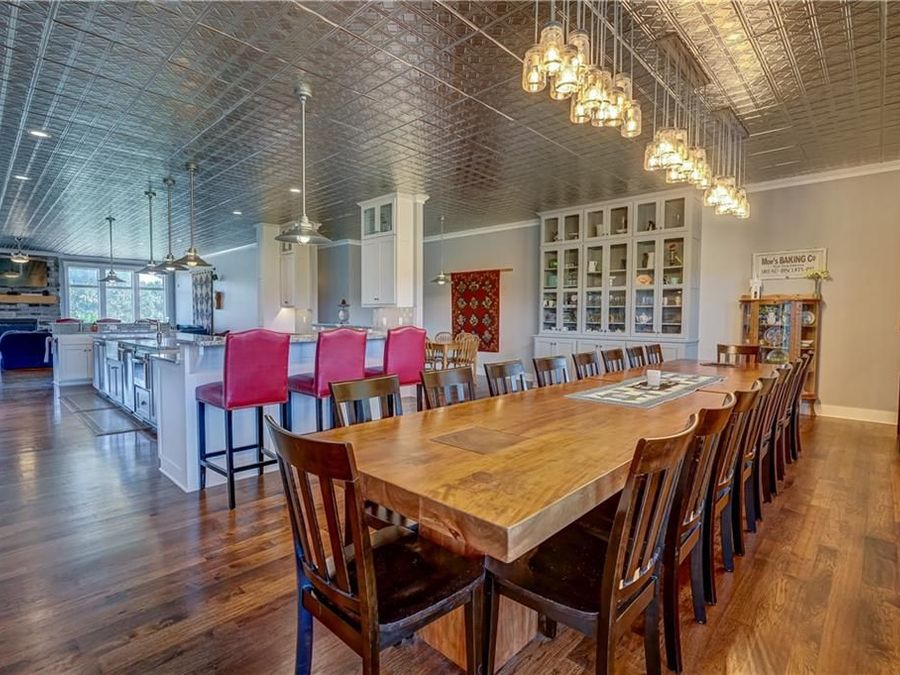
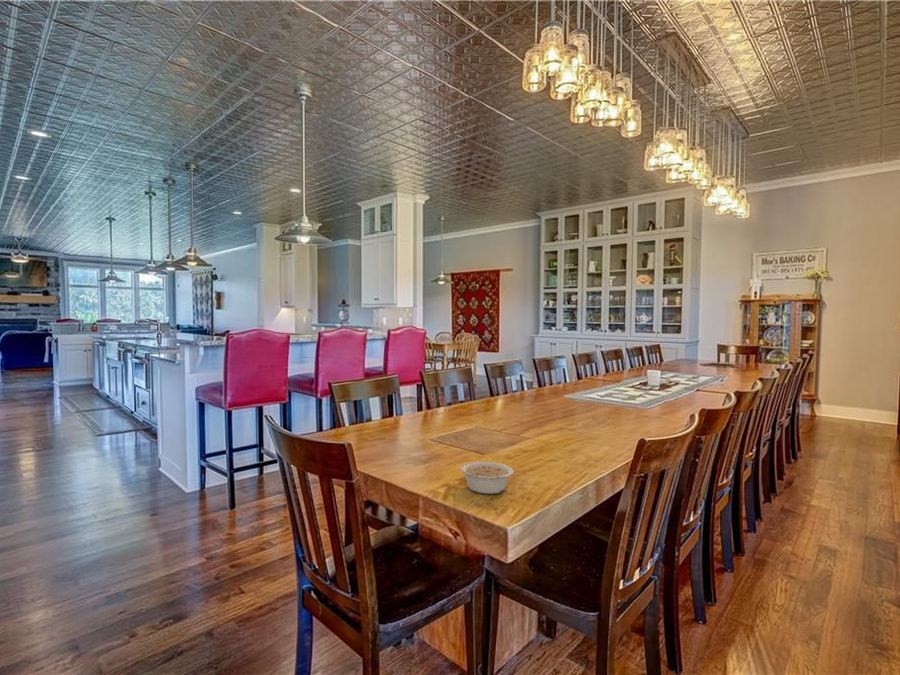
+ legume [460,461,514,495]
